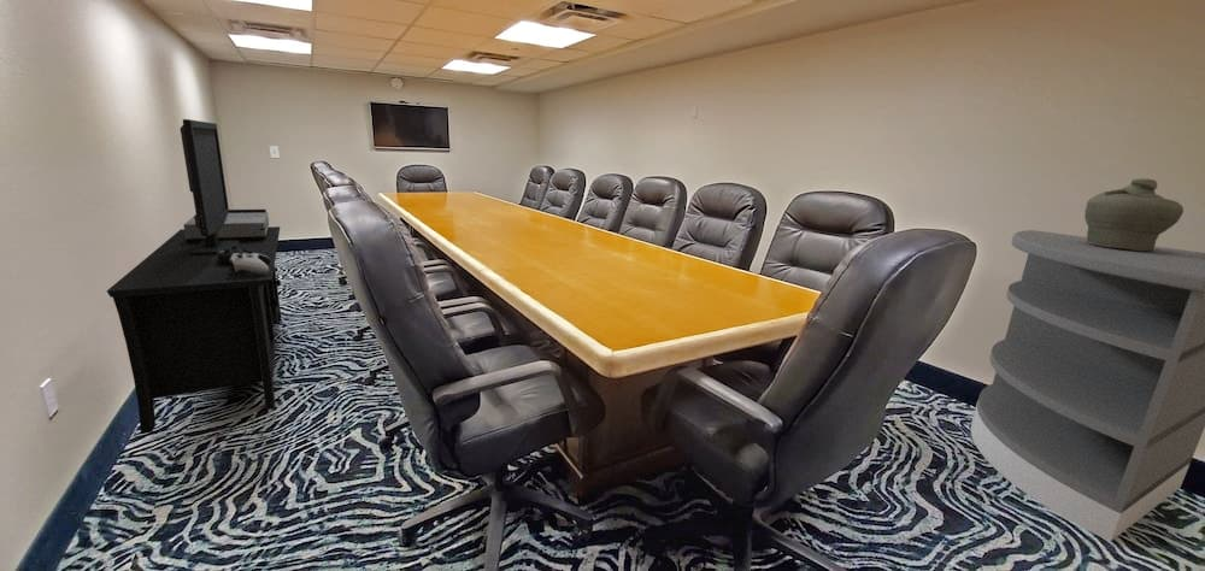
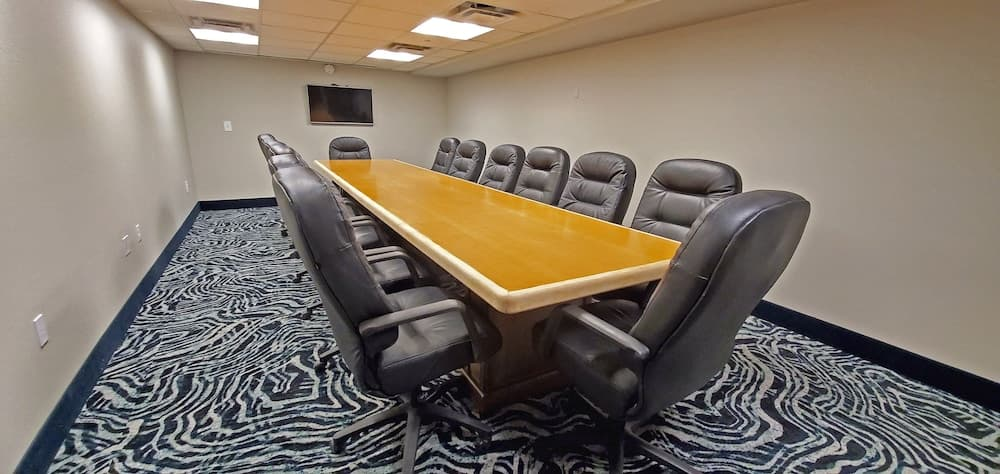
- media console [105,118,282,435]
- storage cabinet [970,229,1205,543]
- jar [1083,177,1185,252]
